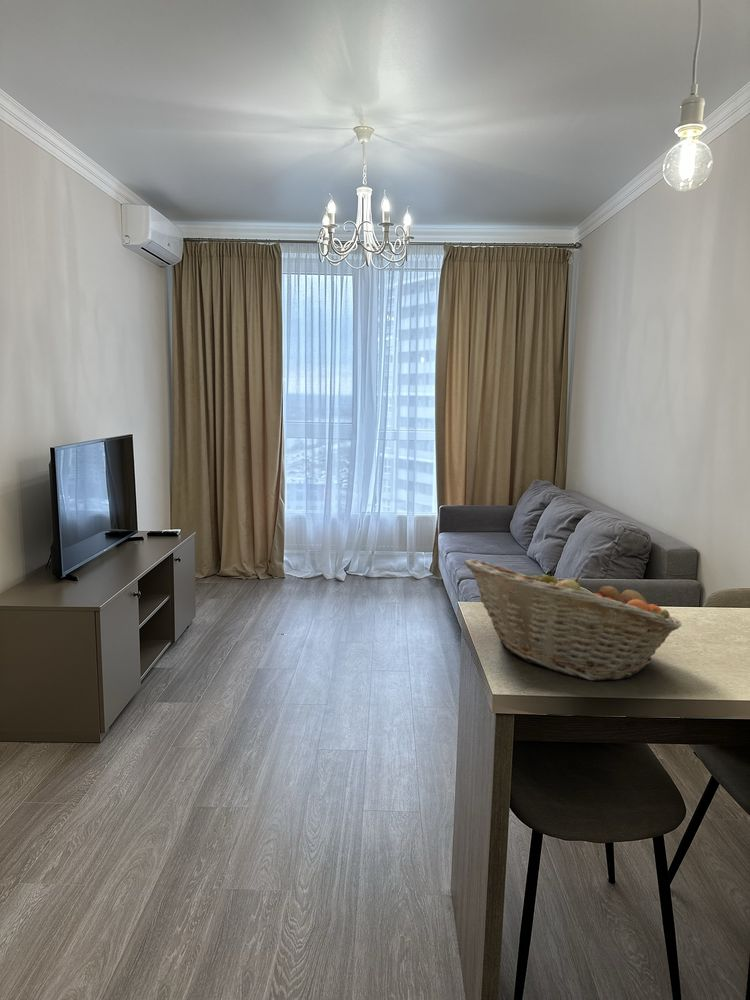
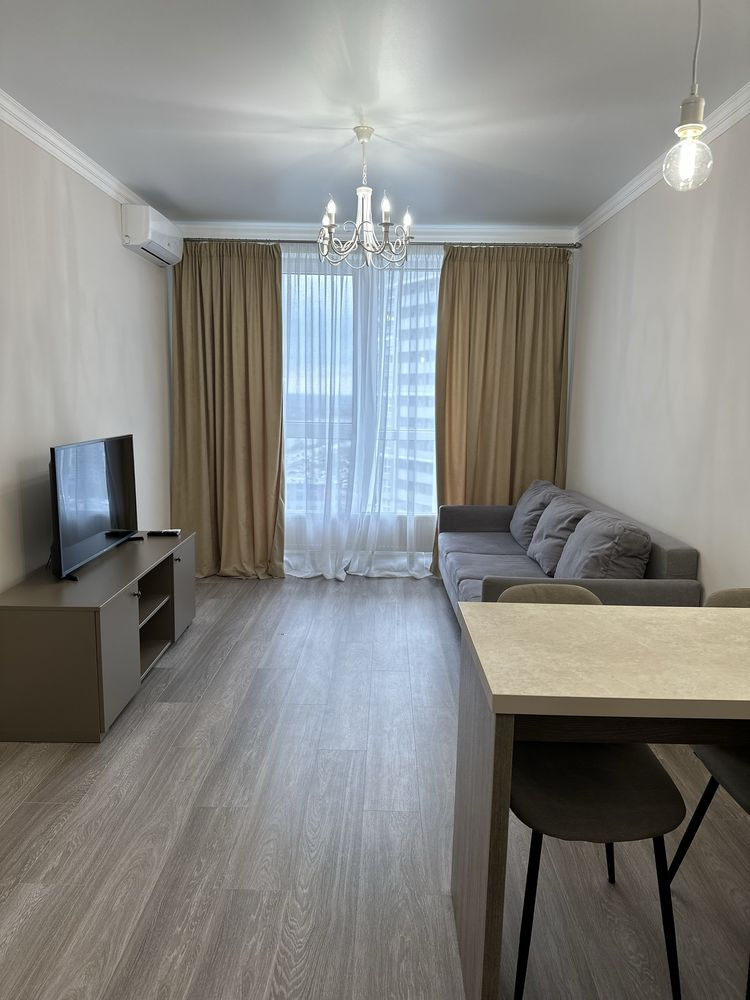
- fruit basket [463,558,683,682]
